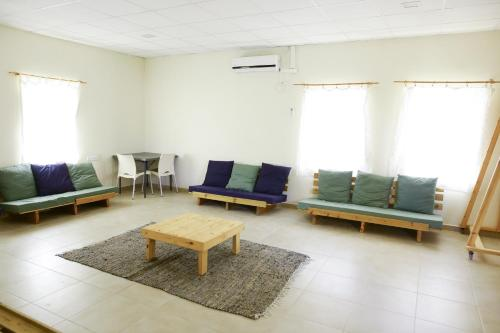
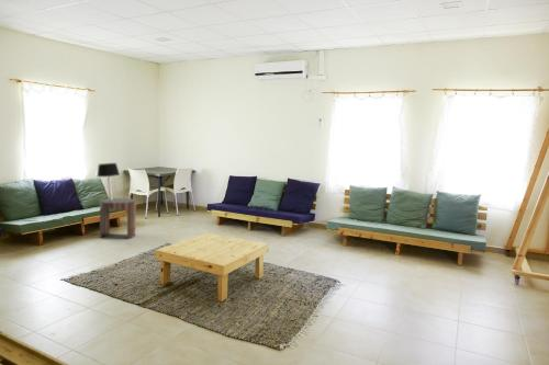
+ side table [99,197,137,240]
+ table lamp [97,162,121,201]
